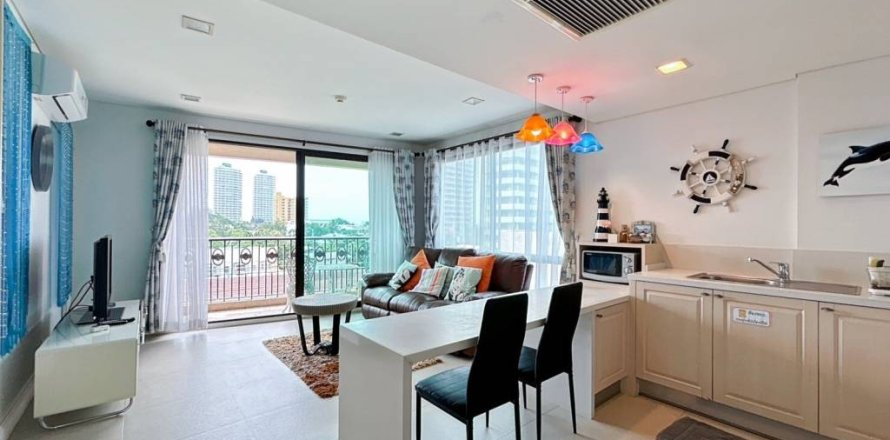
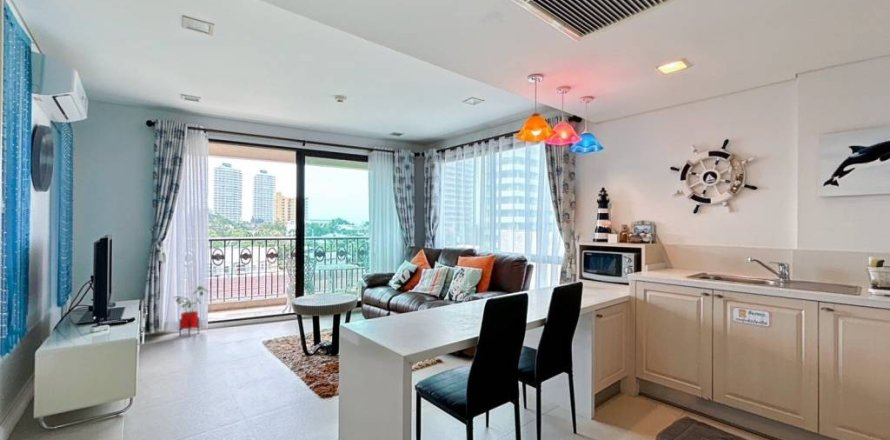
+ house plant [173,285,210,337]
